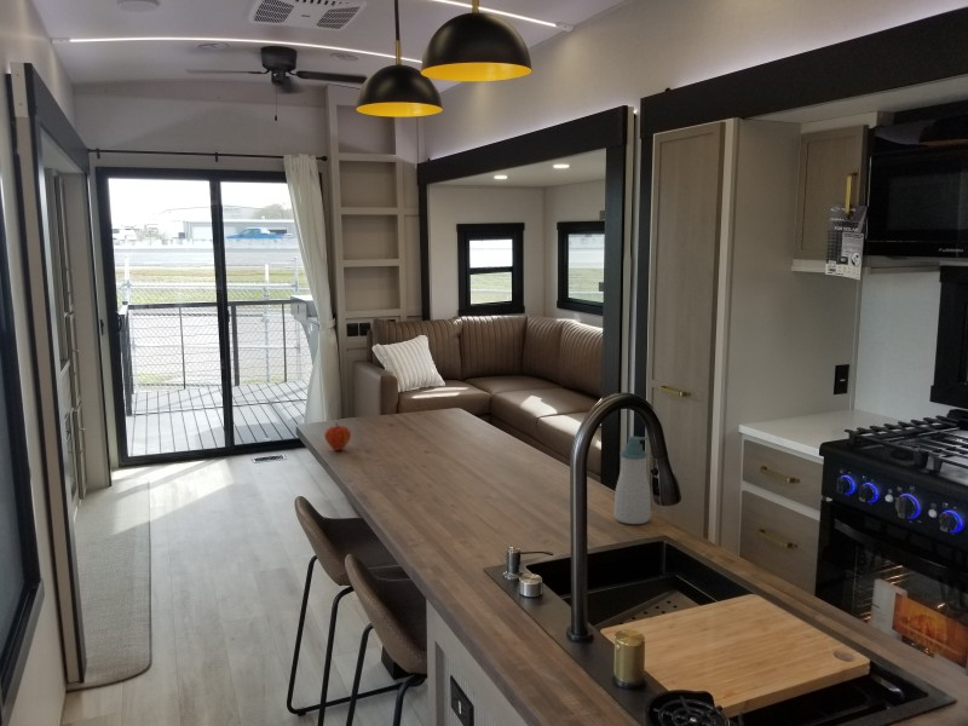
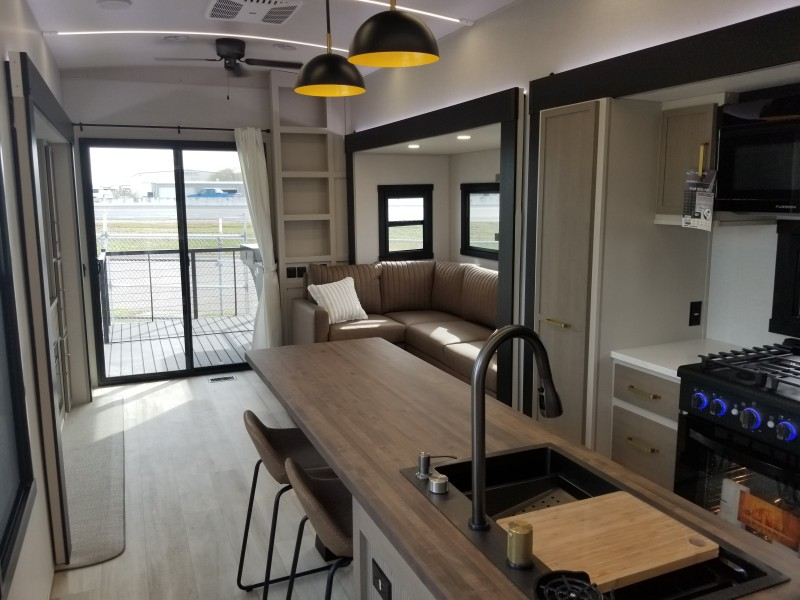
- fruit [323,422,352,451]
- soap bottle [613,436,652,525]
